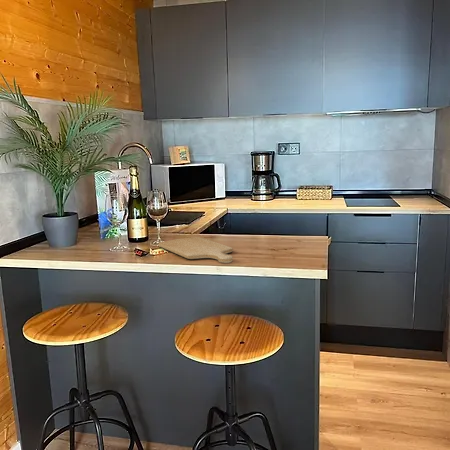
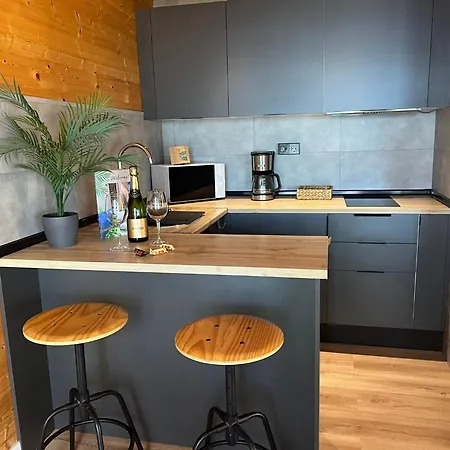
- chopping board [158,236,234,264]
